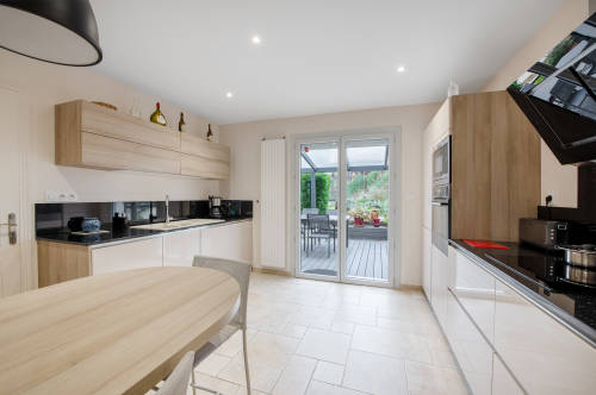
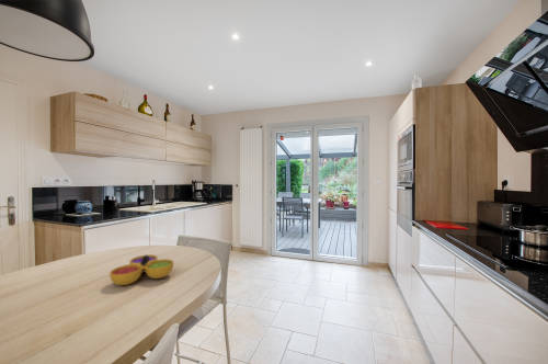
+ decorative bowl [109,253,174,286]
